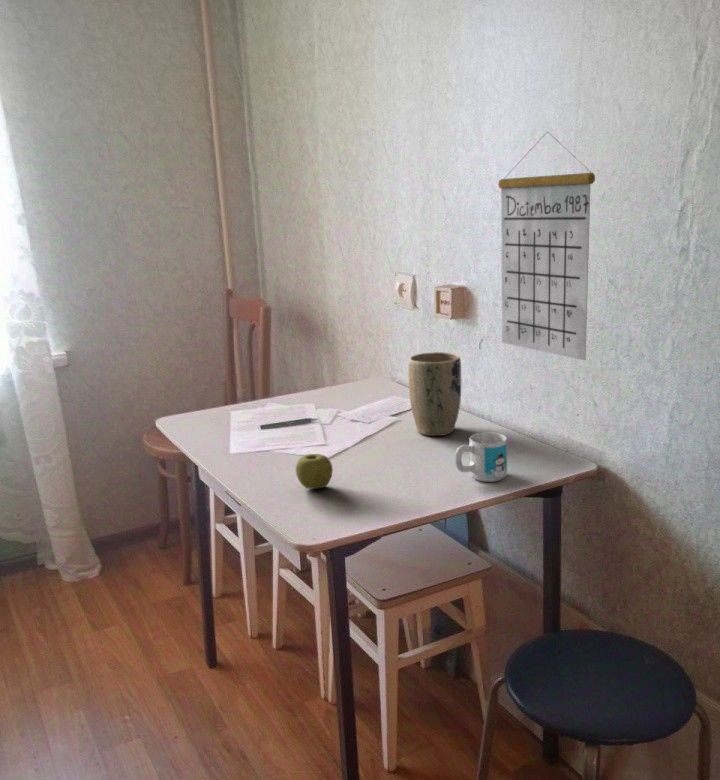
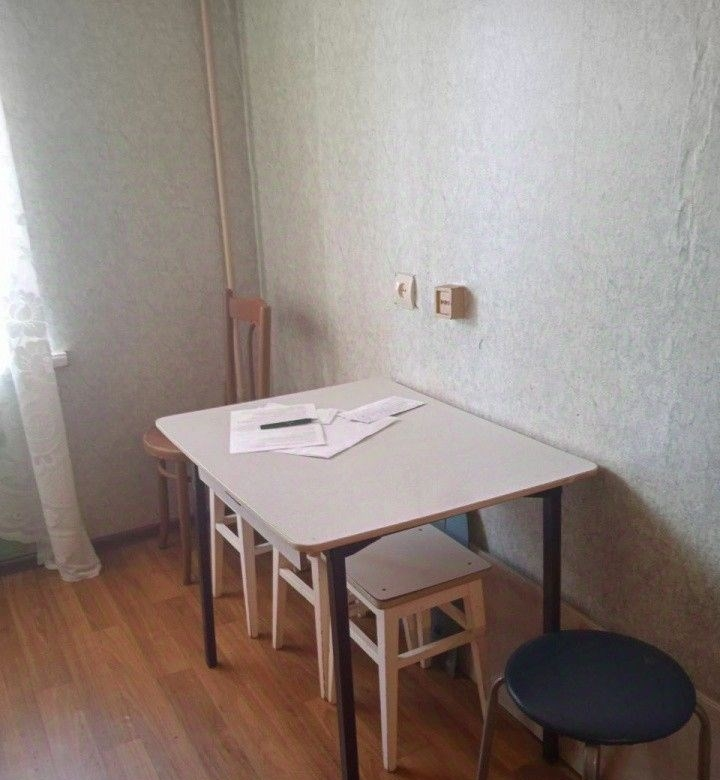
- calendar [497,130,596,361]
- plant pot [407,351,462,437]
- apple [295,453,334,490]
- mug [454,431,508,483]
